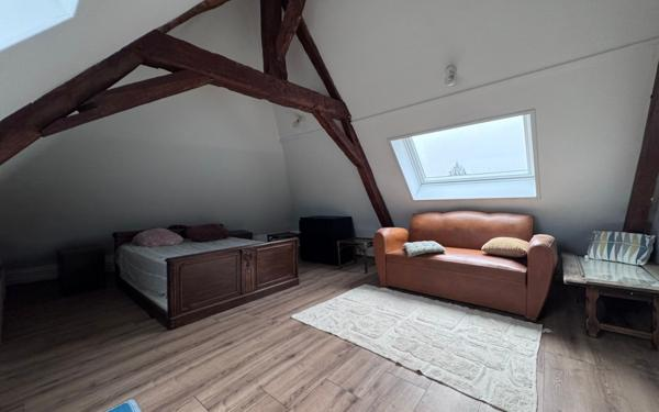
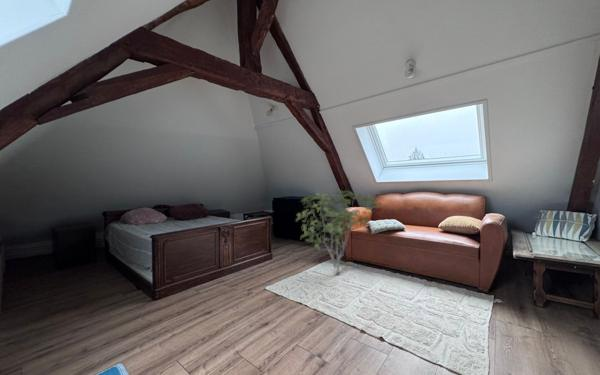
+ shrub [295,189,380,276]
